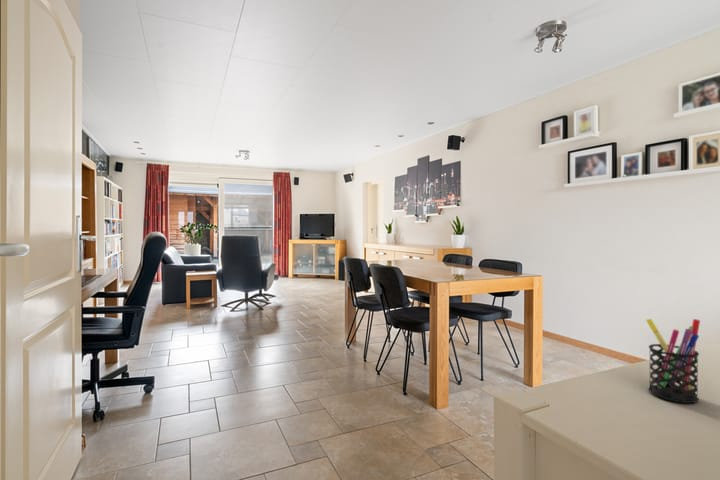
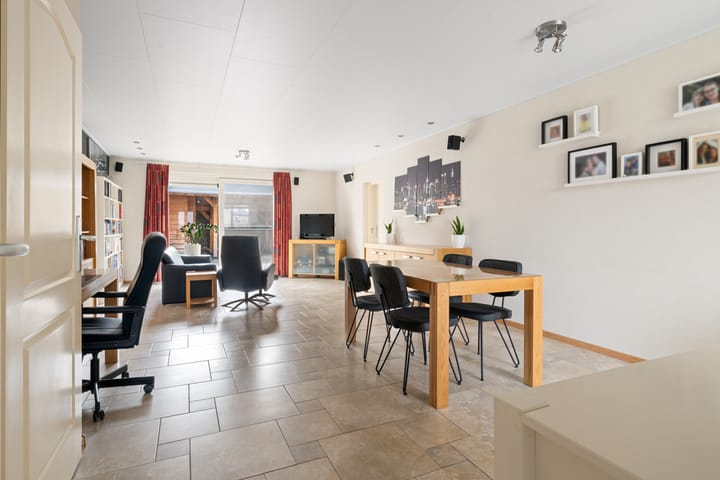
- pen holder [645,318,701,404]
